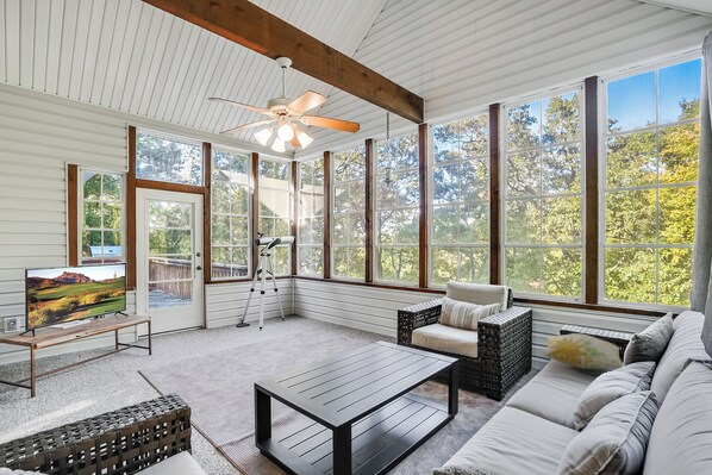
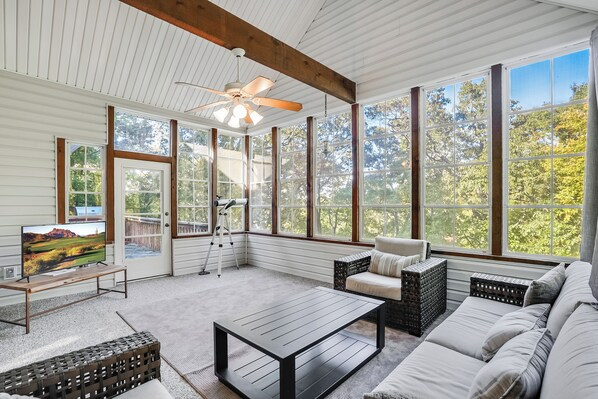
- decorative pillow [541,332,624,370]
